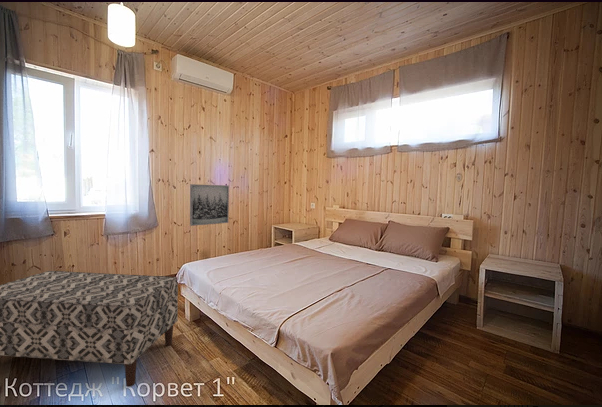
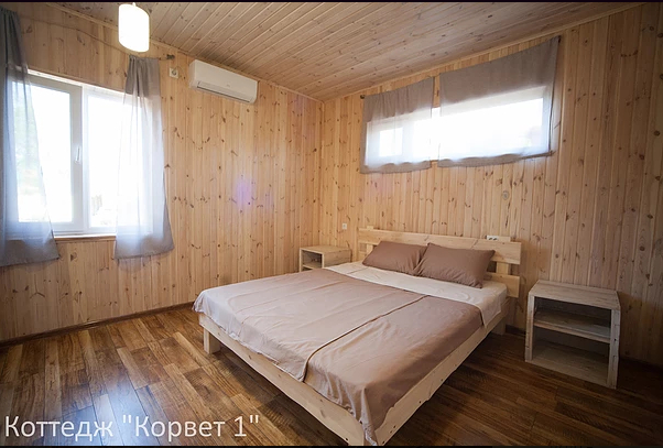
- wall art [189,183,230,227]
- bench [0,270,179,388]
